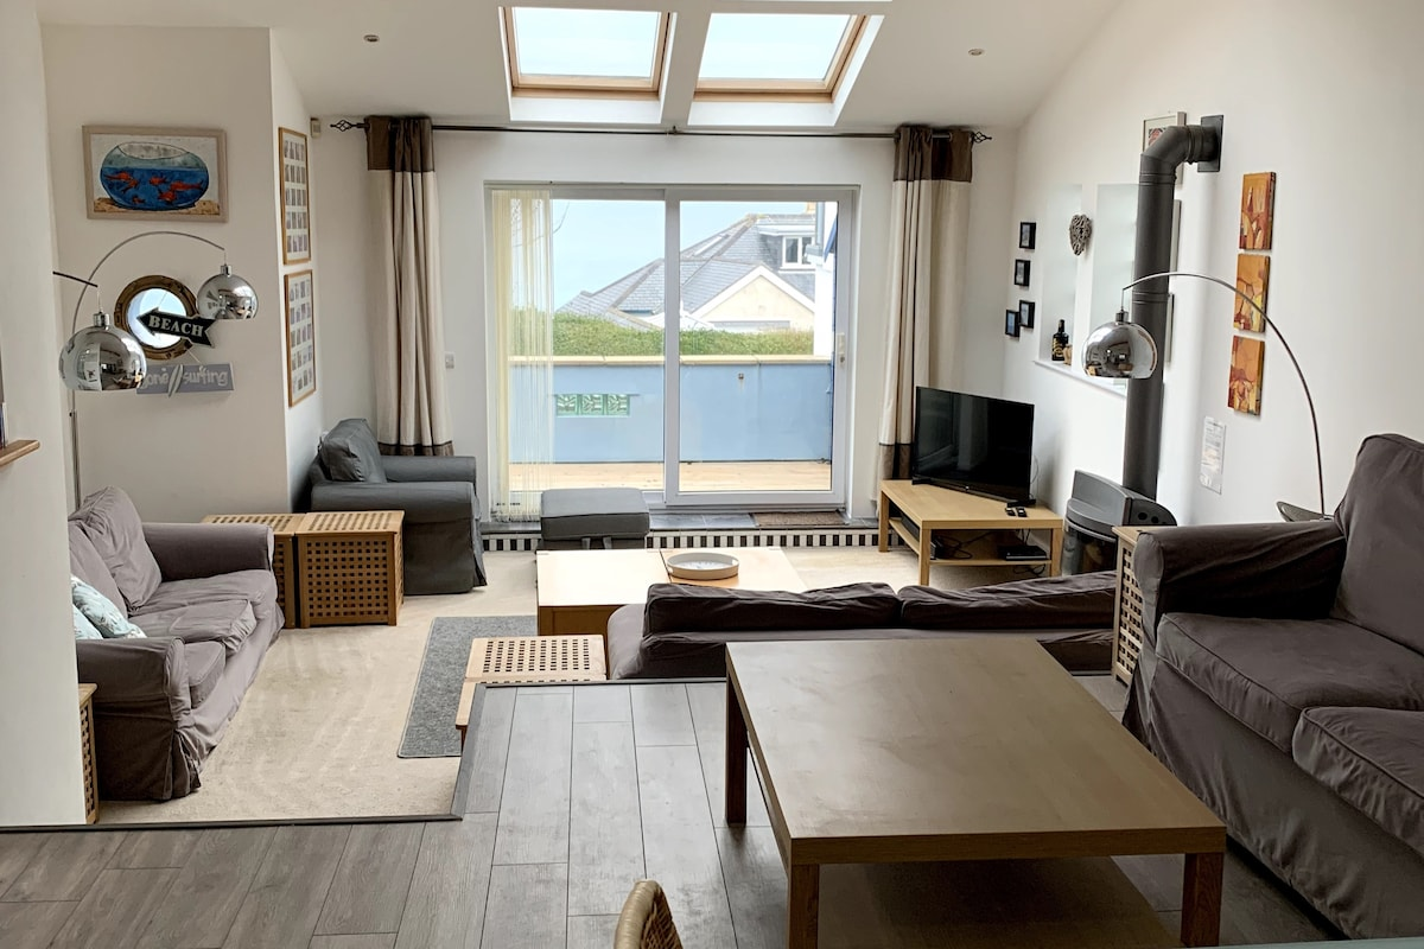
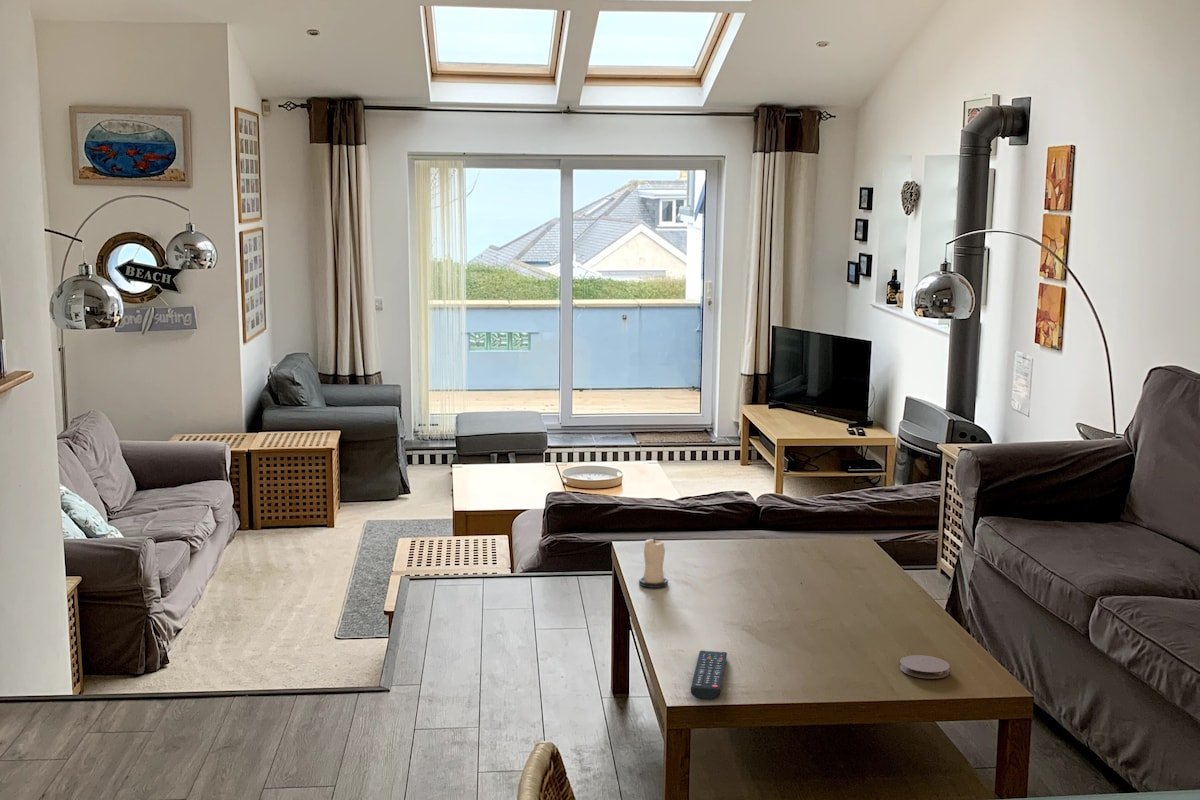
+ coaster [899,654,951,680]
+ remote control [690,649,728,701]
+ candle [638,536,669,589]
